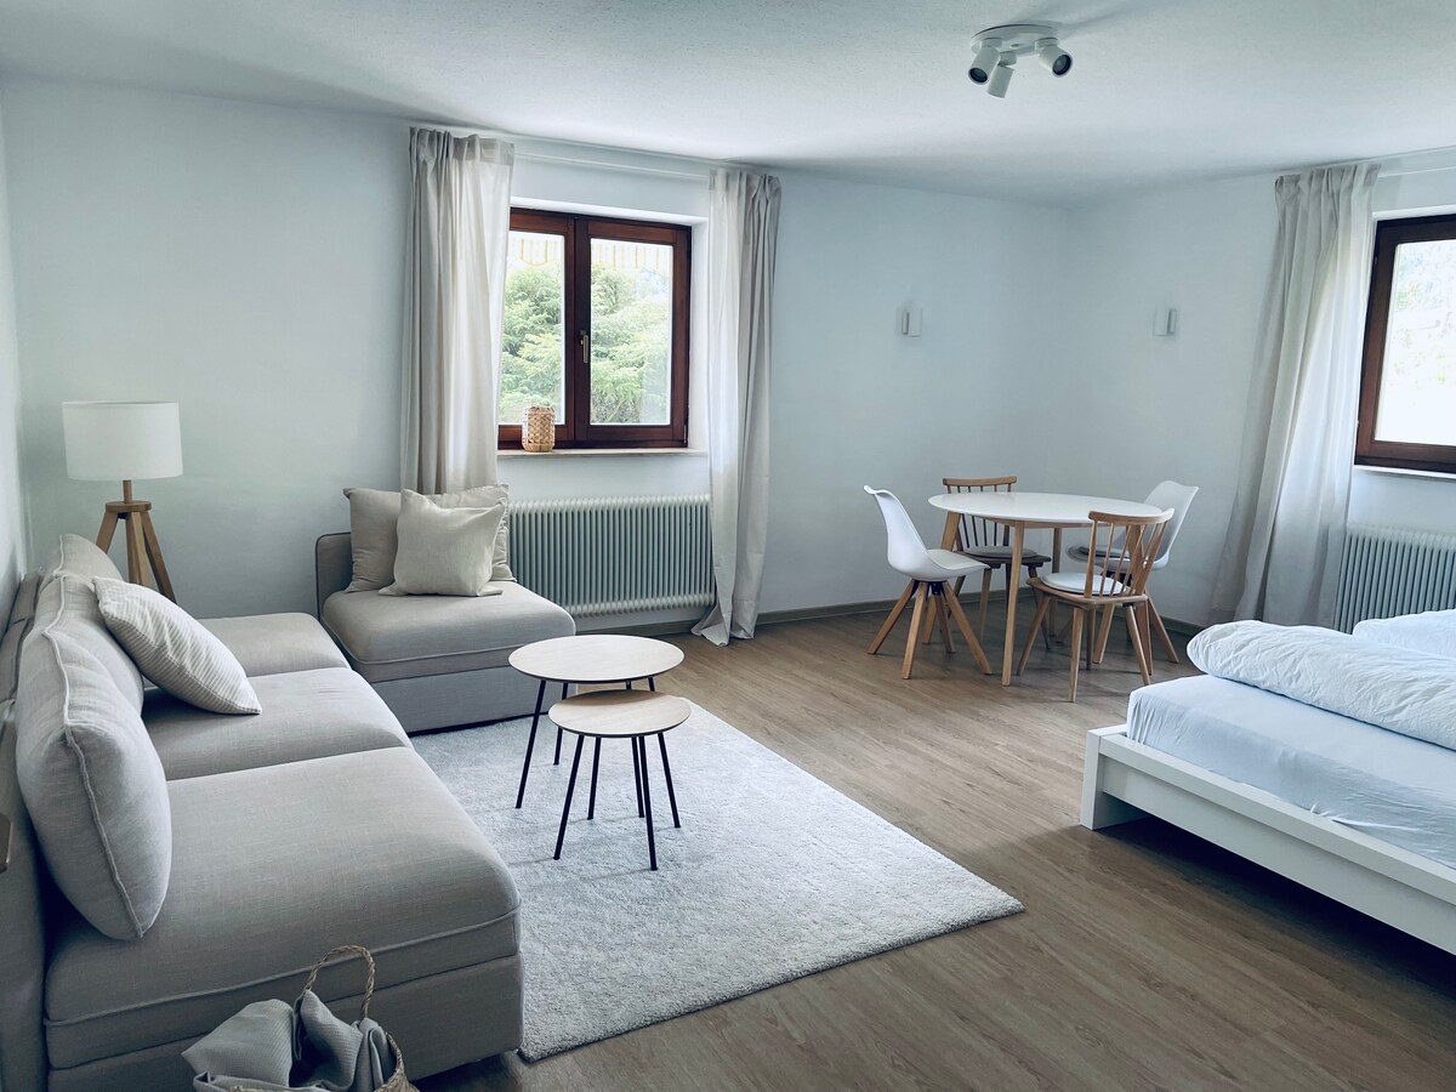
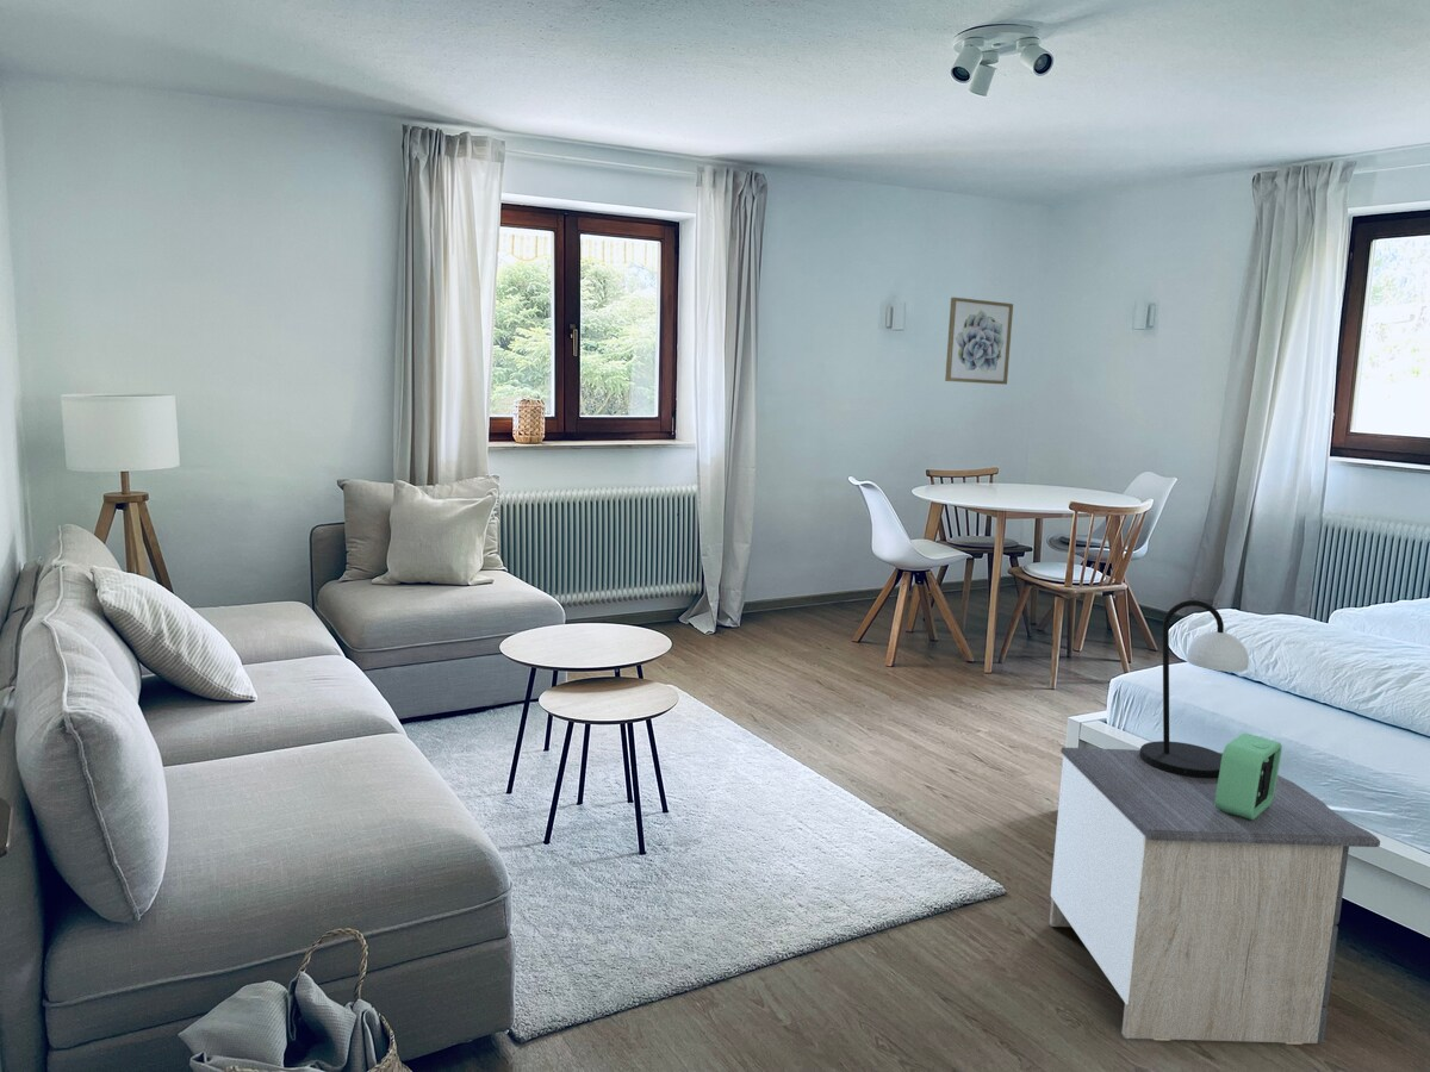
+ nightstand [1049,747,1381,1046]
+ table lamp [1139,599,1250,779]
+ alarm clock [1214,731,1283,819]
+ wall art [944,297,1014,386]
